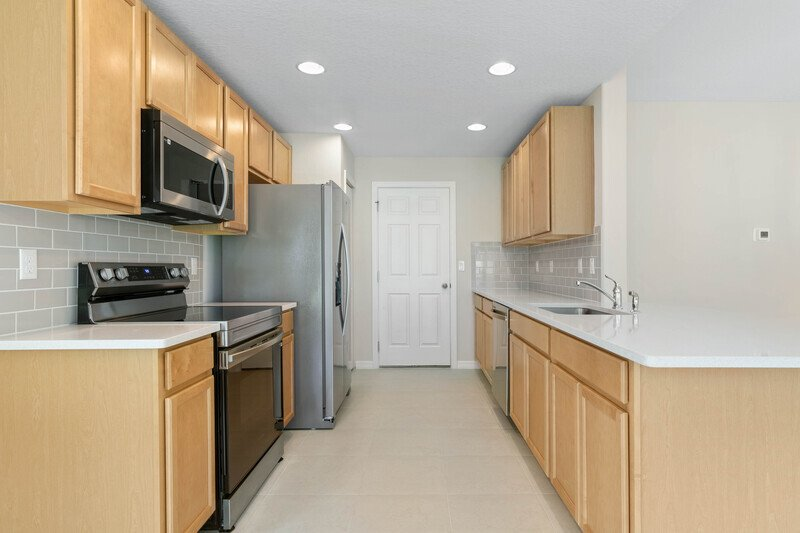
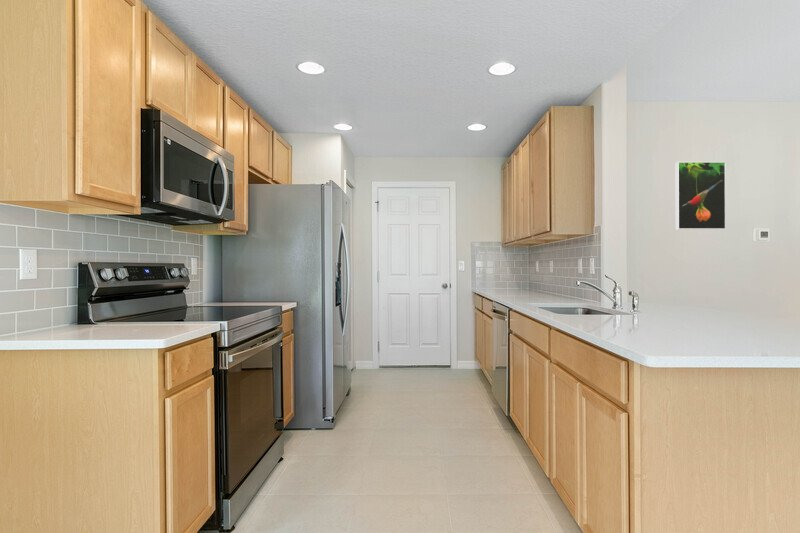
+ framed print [675,161,727,230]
